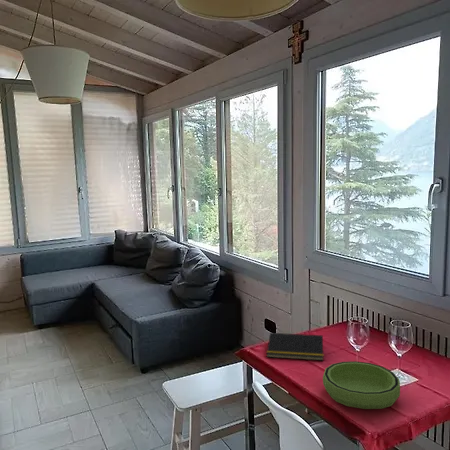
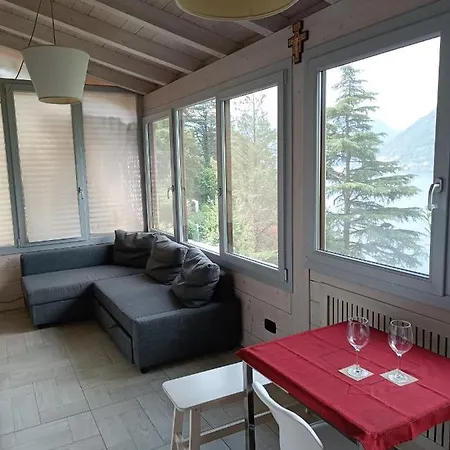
- bowl [322,360,401,410]
- notepad [266,332,325,362]
